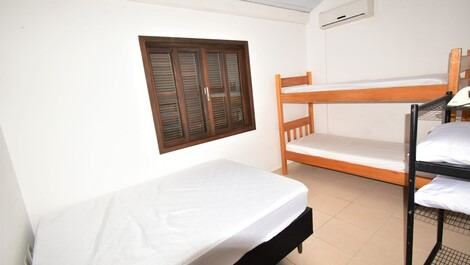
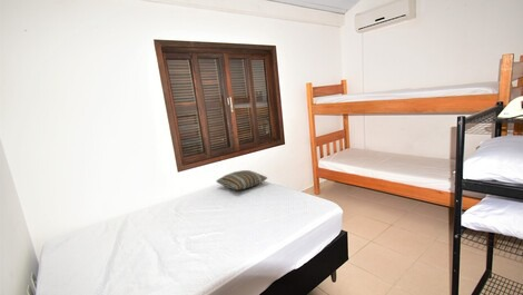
+ pillow [215,169,268,191]
